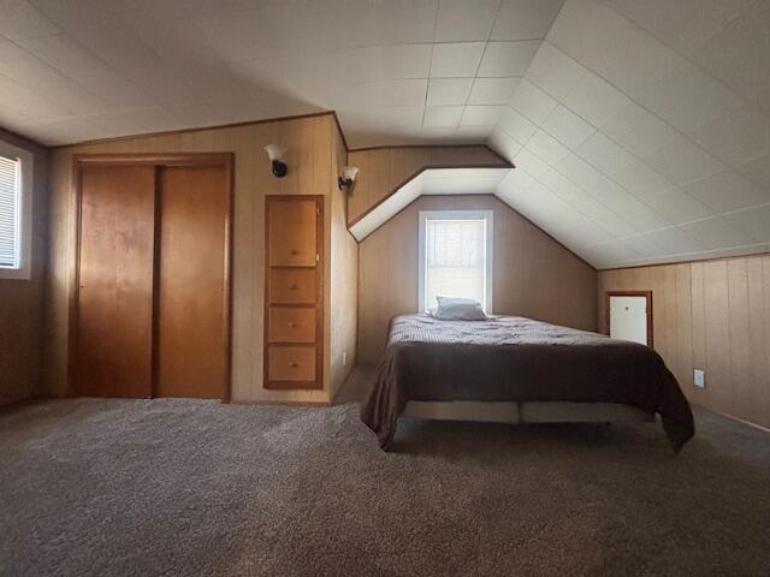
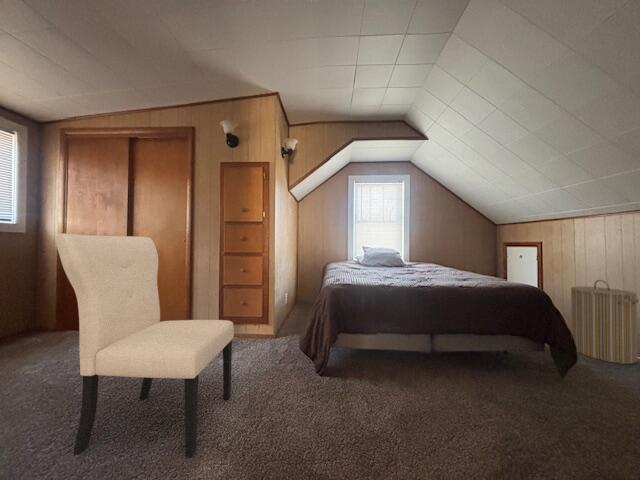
+ laundry hamper [570,279,640,365]
+ chair [54,232,235,458]
